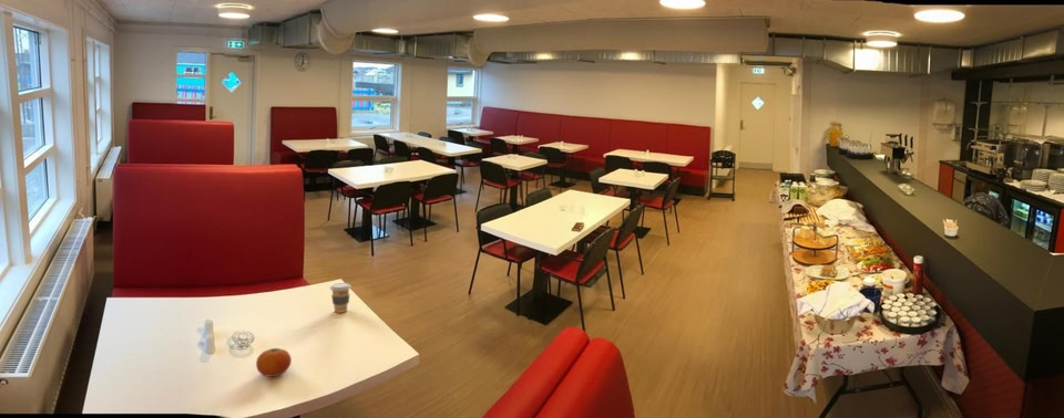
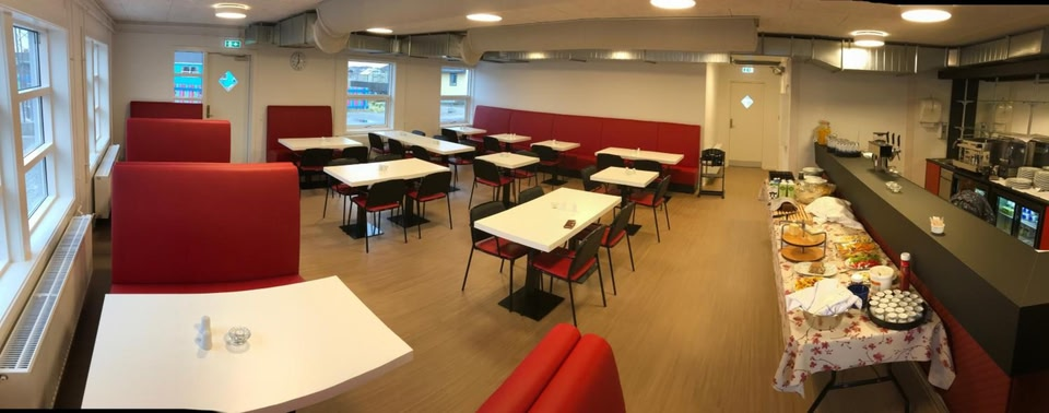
- coffee cup [329,282,351,314]
- fruit [255,347,293,377]
